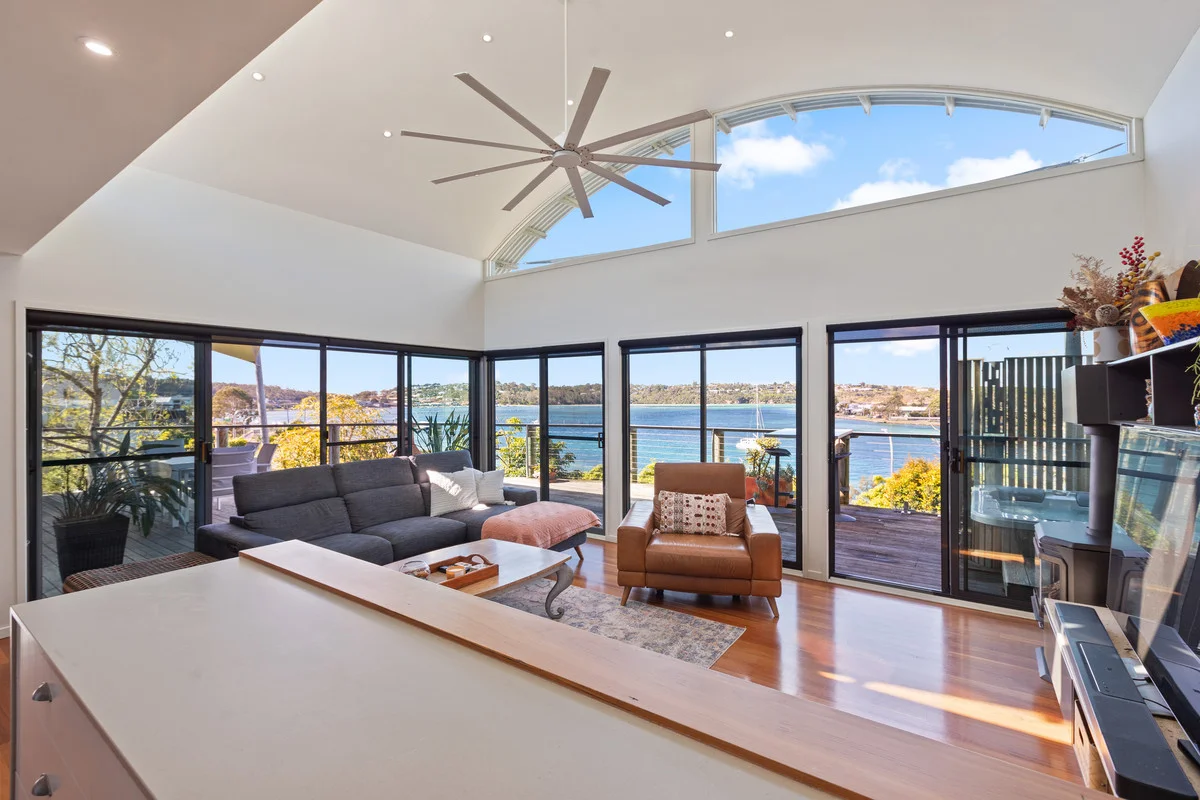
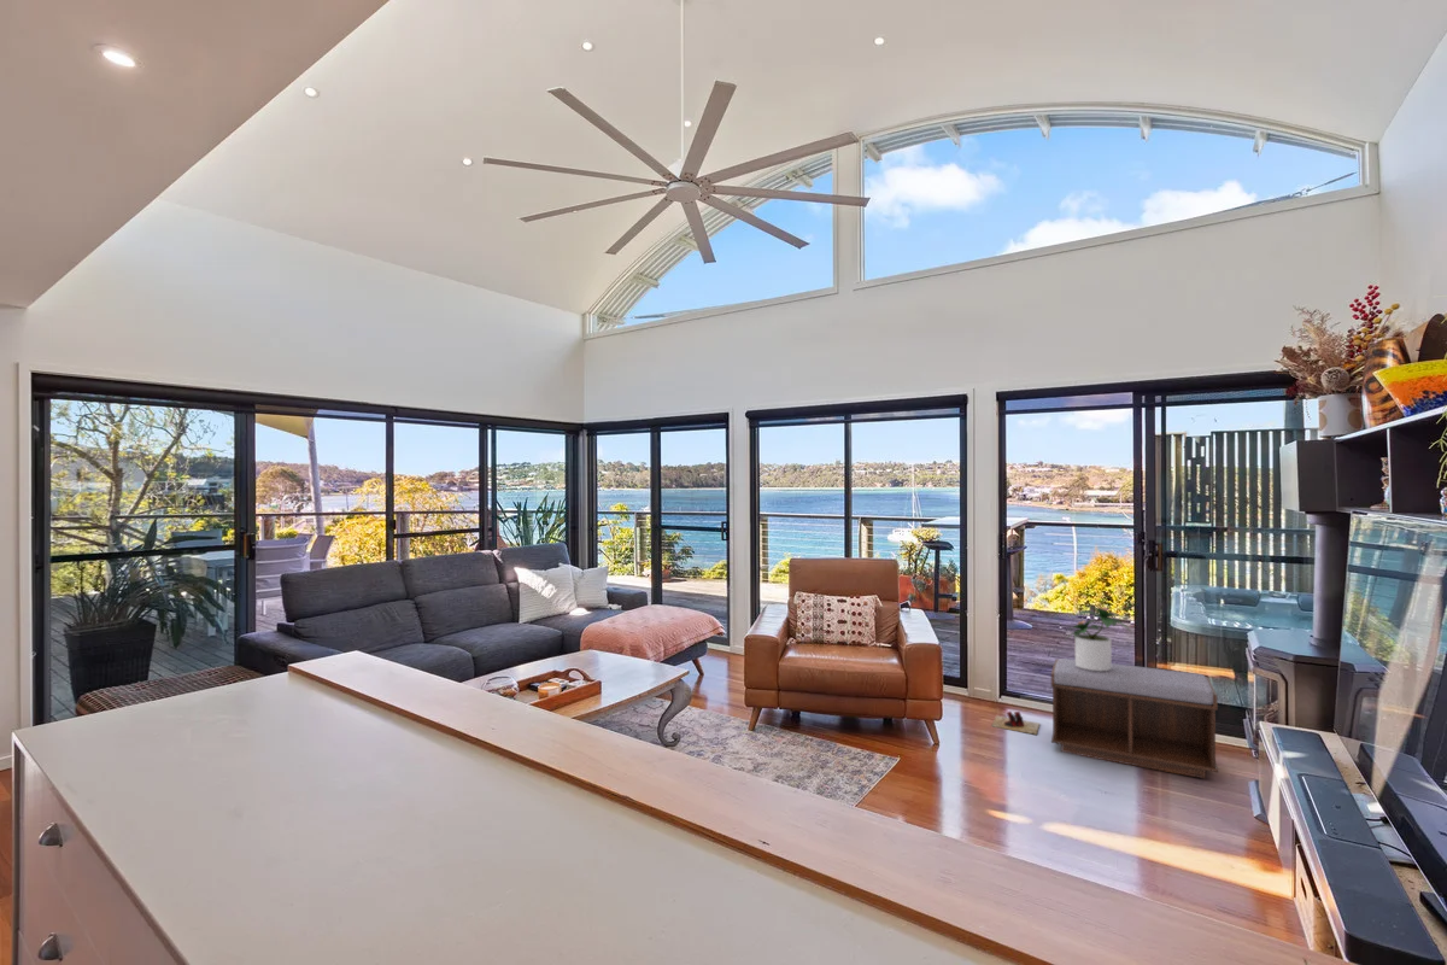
+ slippers [990,710,1041,736]
+ bench [1050,657,1219,780]
+ potted plant [1065,603,1132,672]
